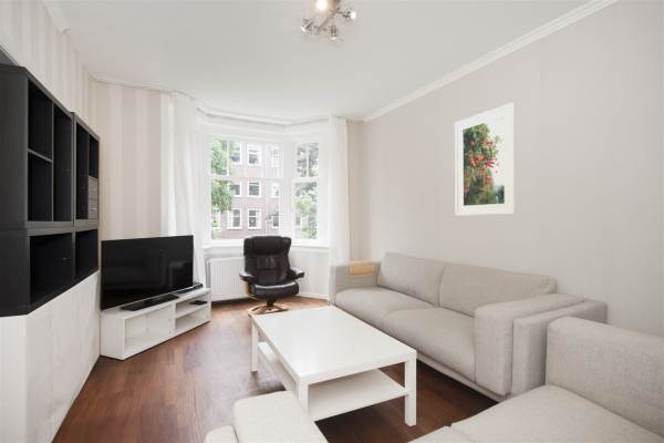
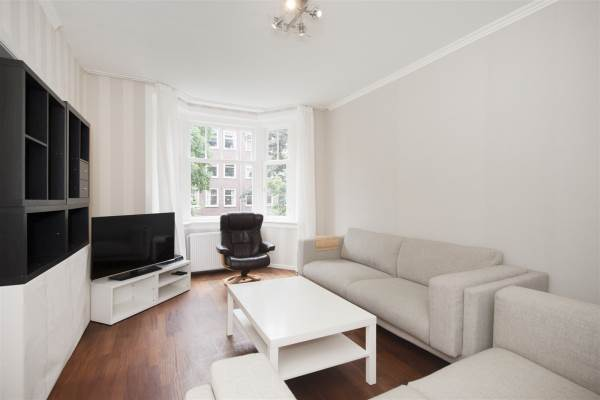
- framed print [454,102,517,217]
